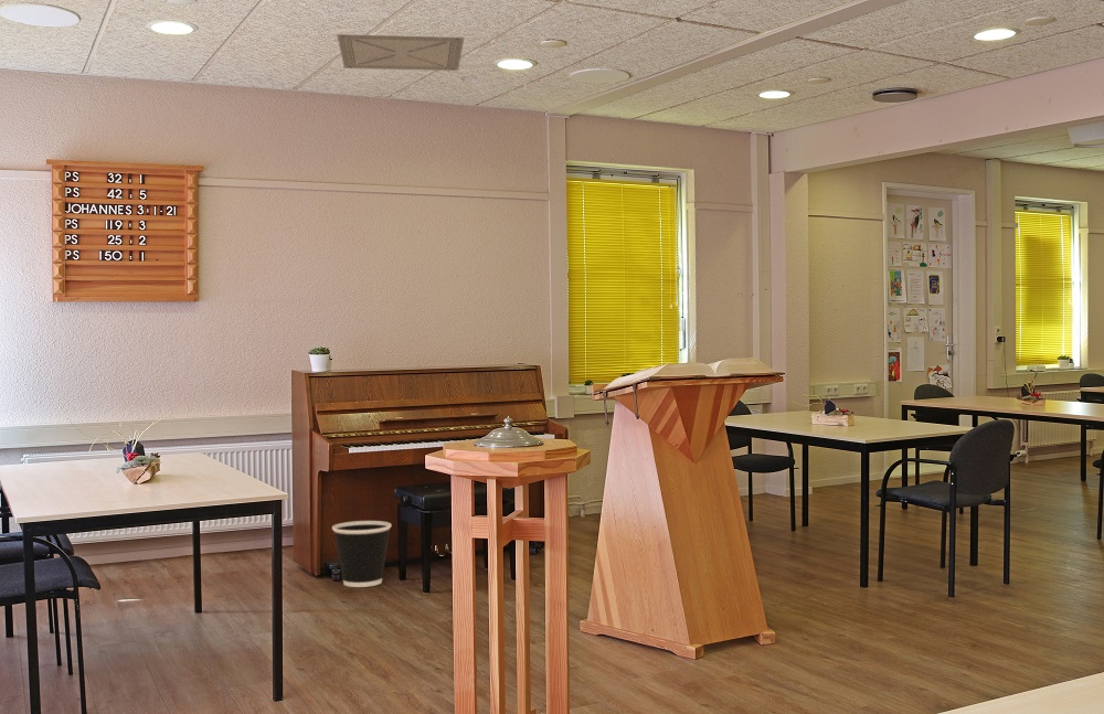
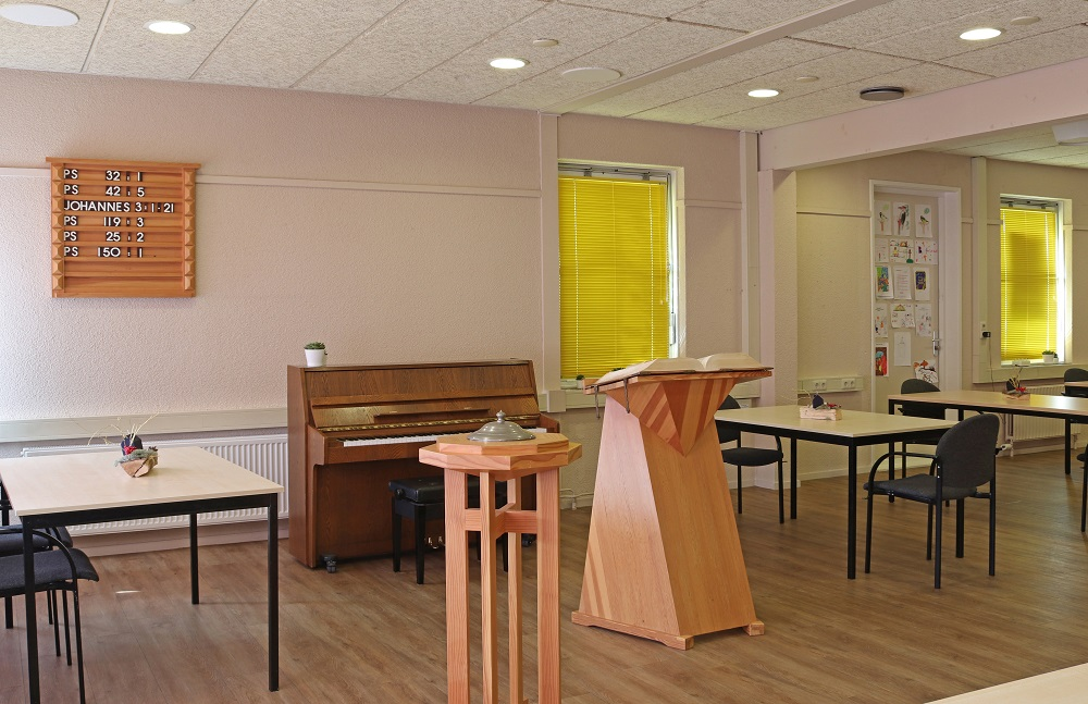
- wastebasket [331,520,392,588]
- ceiling vent [336,33,465,72]
